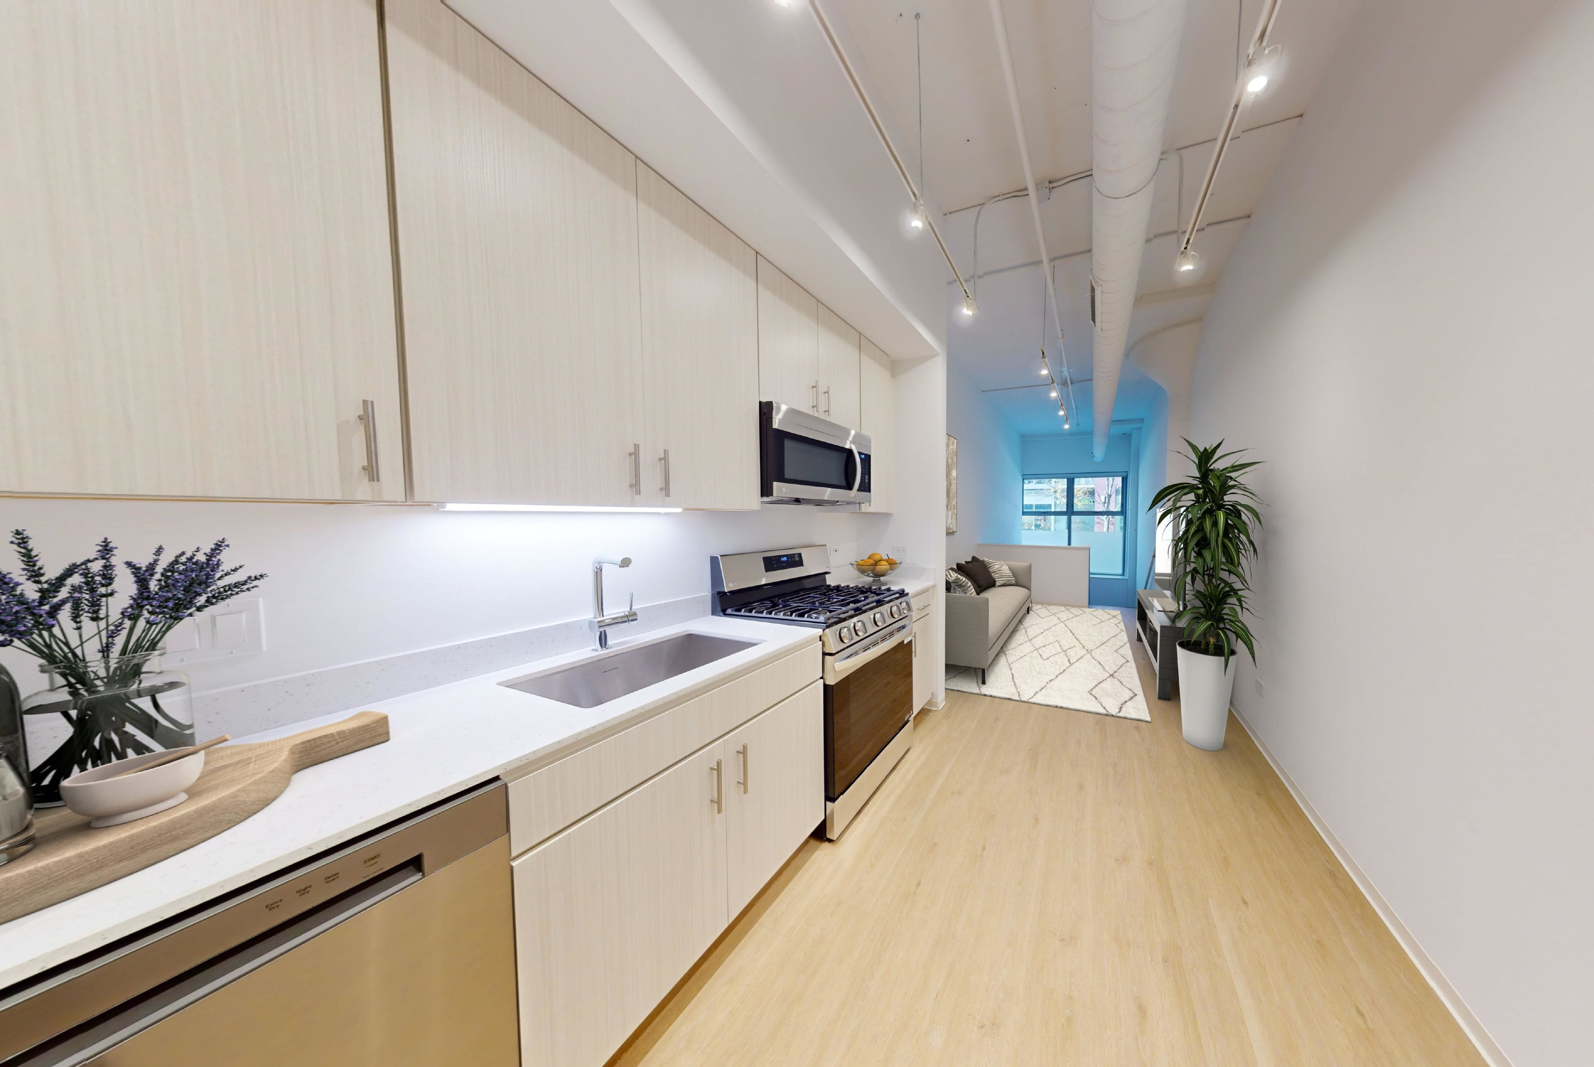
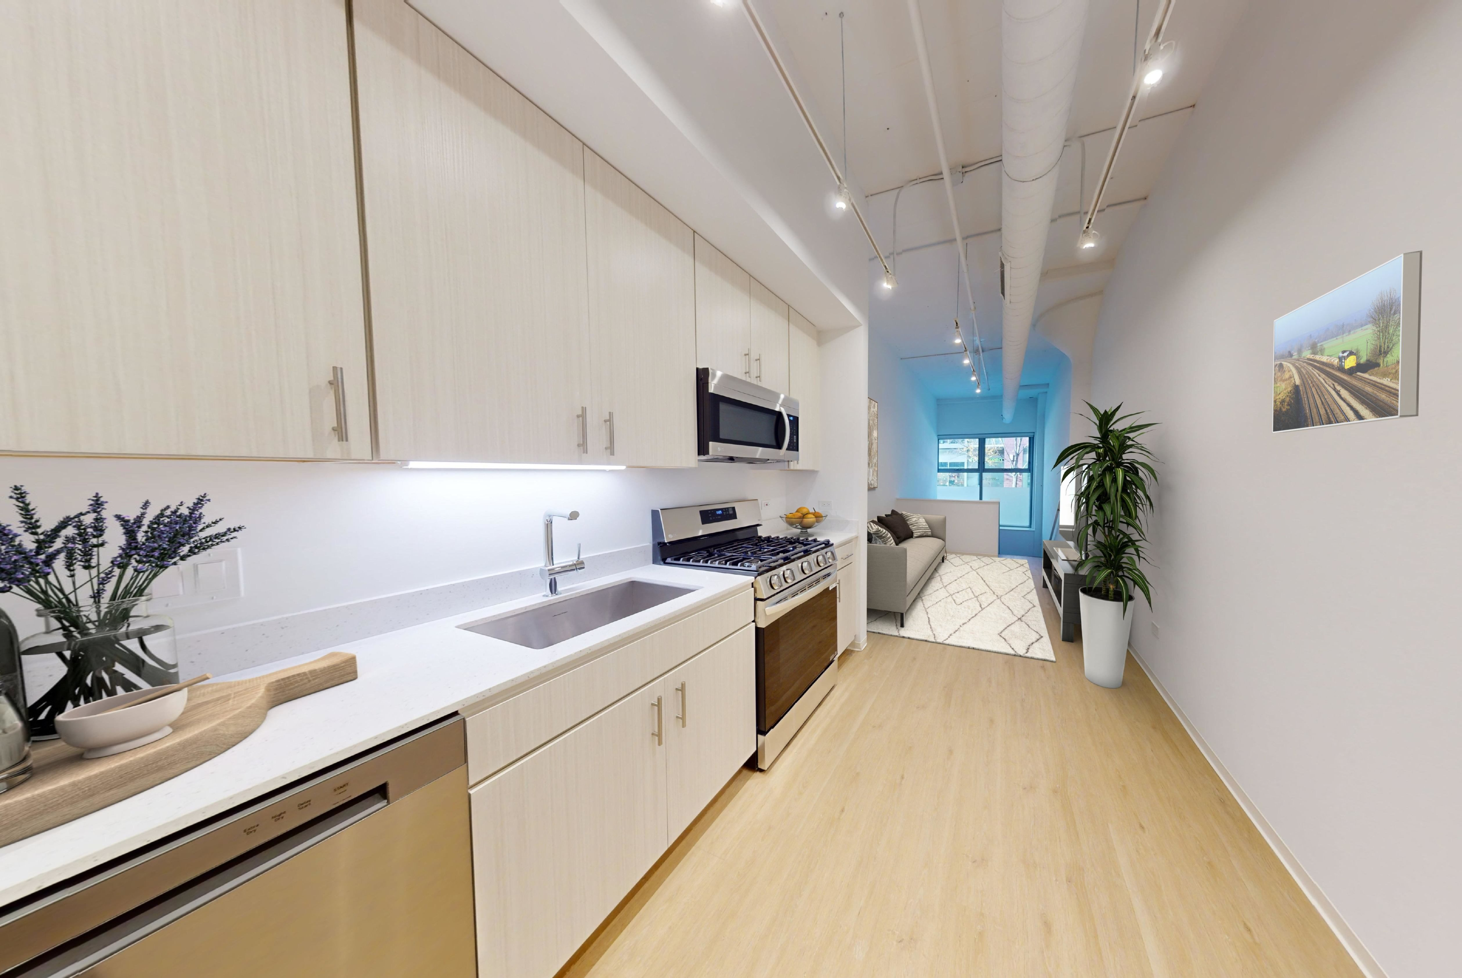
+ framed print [1272,250,1423,433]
